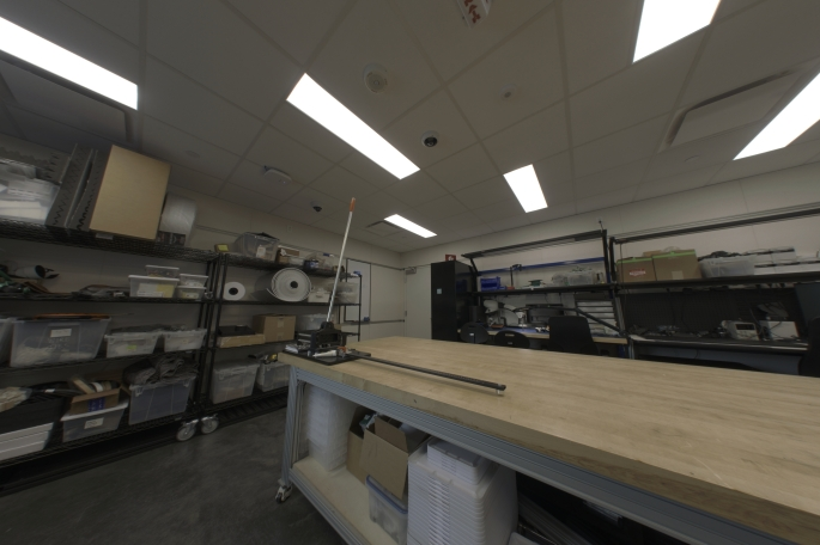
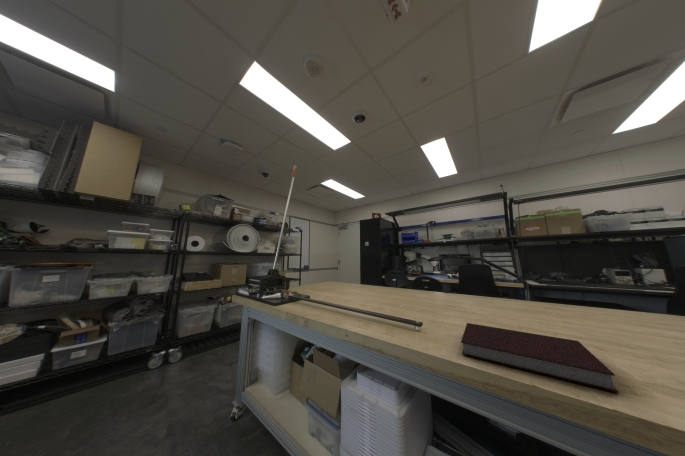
+ notebook [460,322,620,394]
